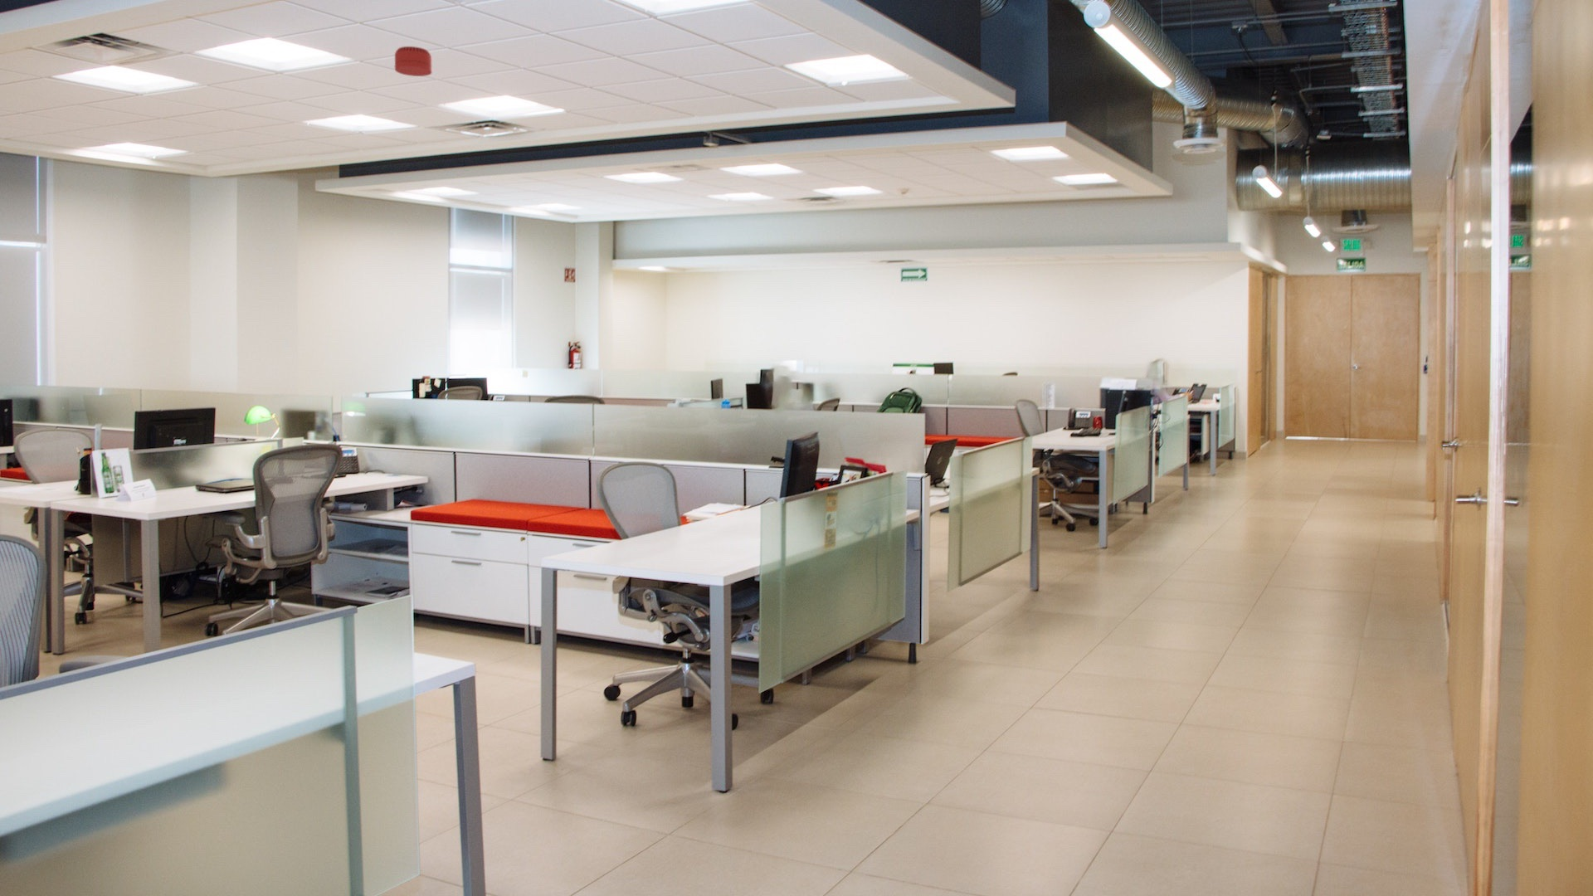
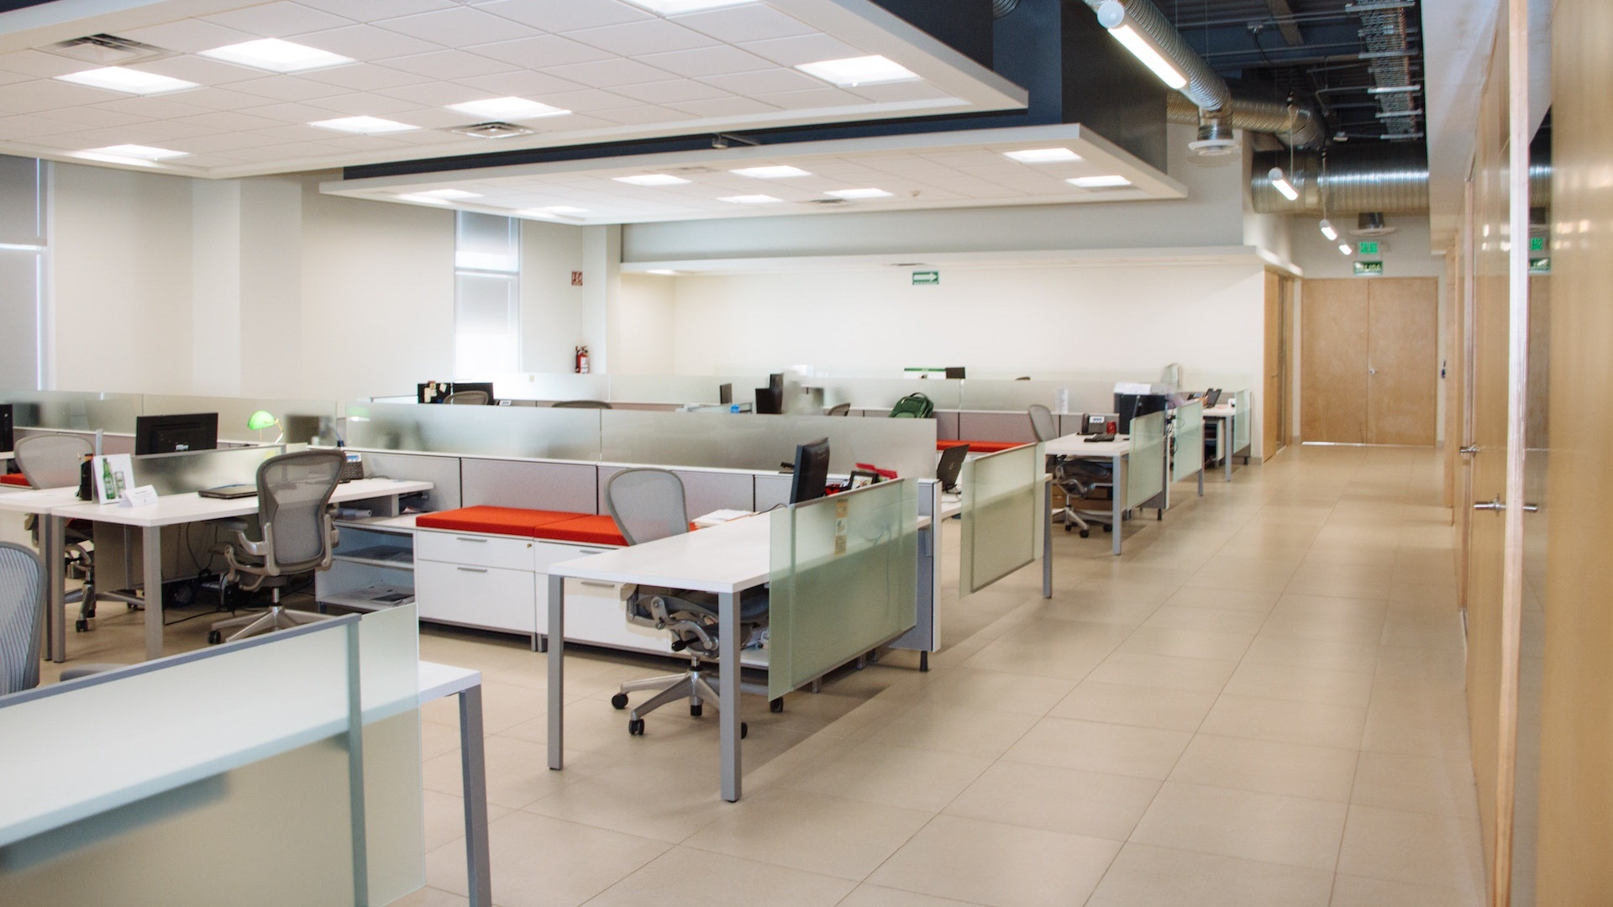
- smoke detector [394,46,432,78]
